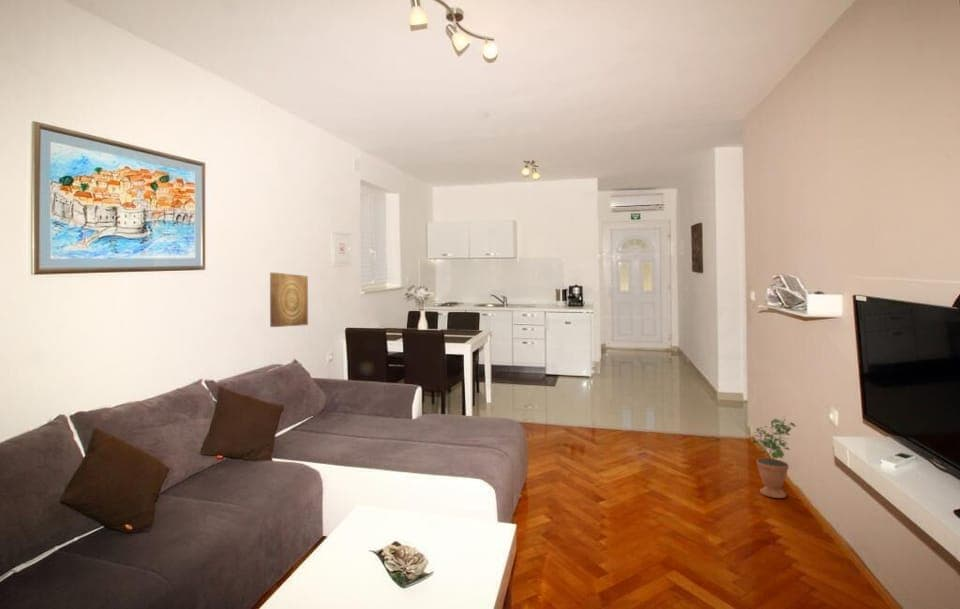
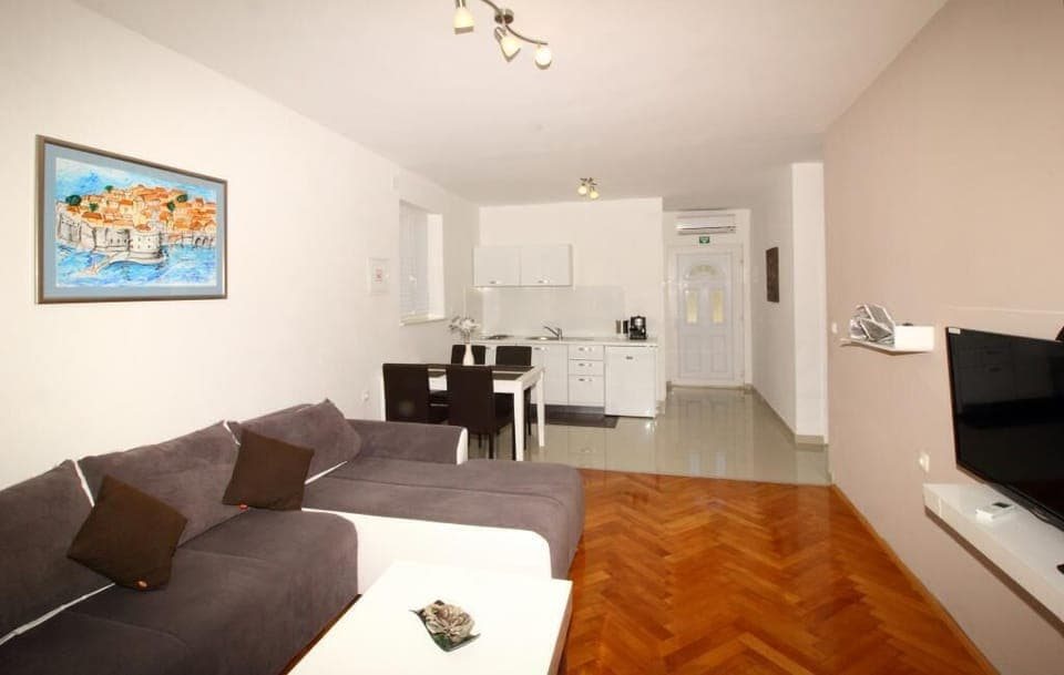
- wall art [269,272,309,328]
- potted plant [751,415,797,499]
